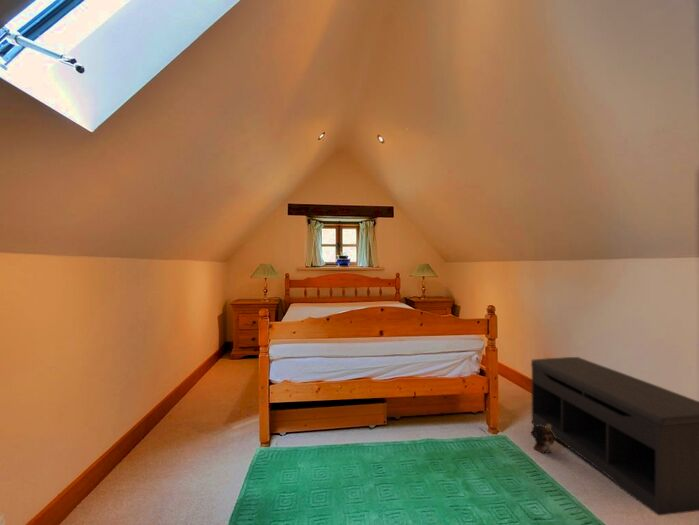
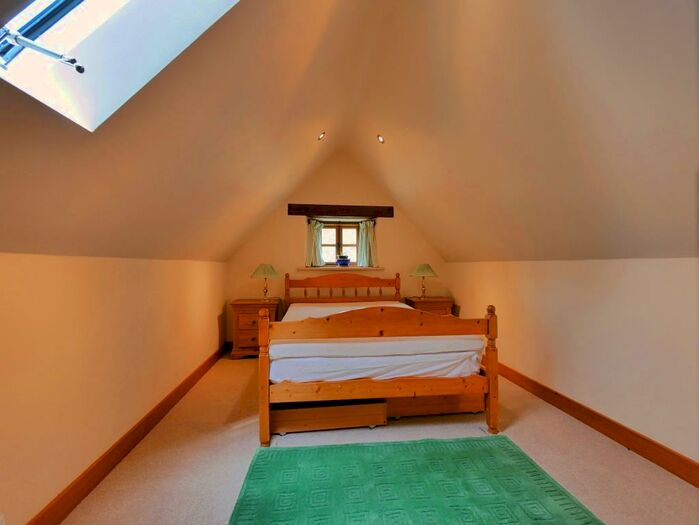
- plush toy [530,425,557,454]
- bench [530,356,699,517]
